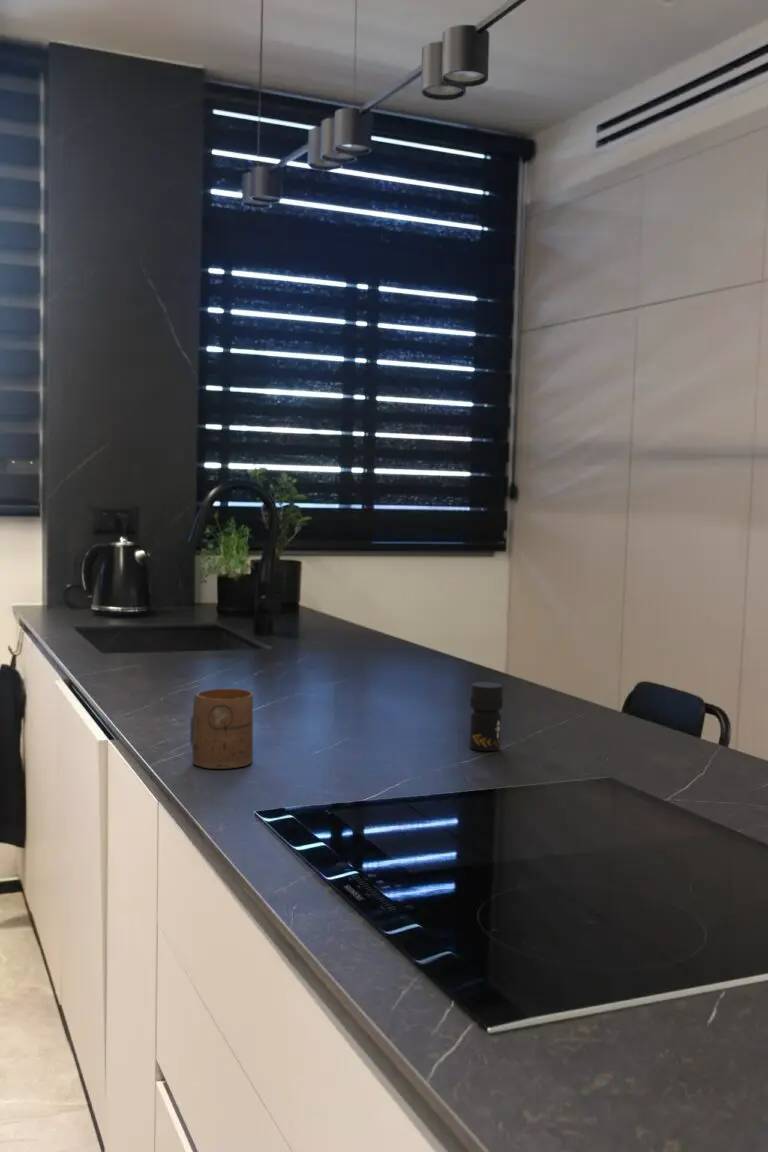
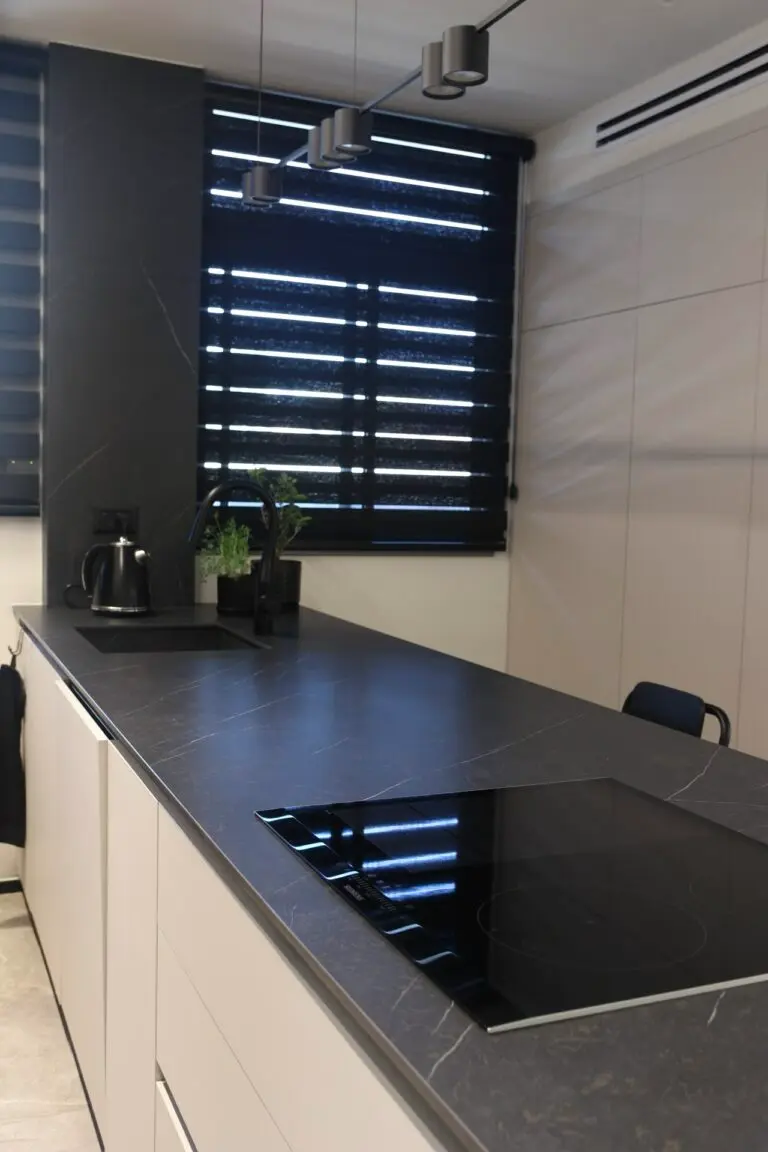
- jar [468,681,504,752]
- cup [189,687,254,770]
